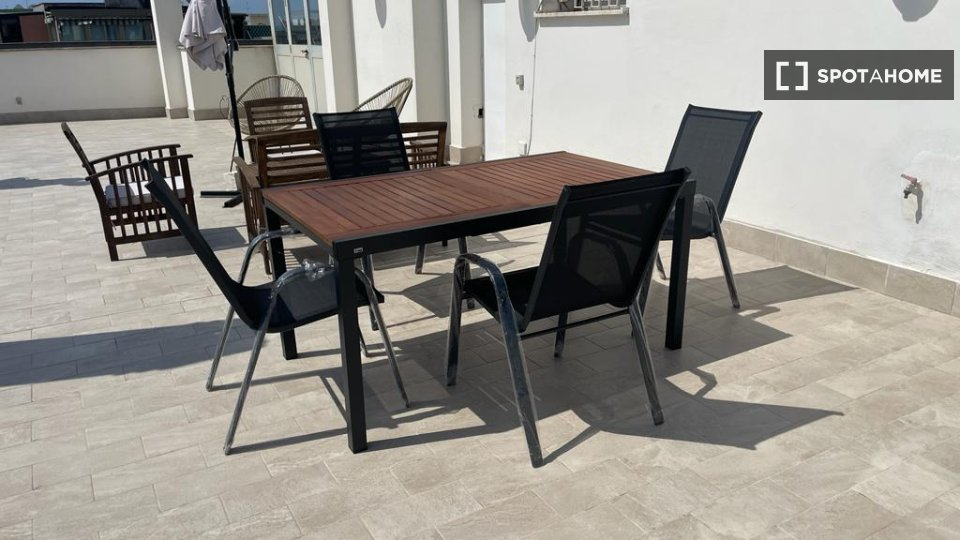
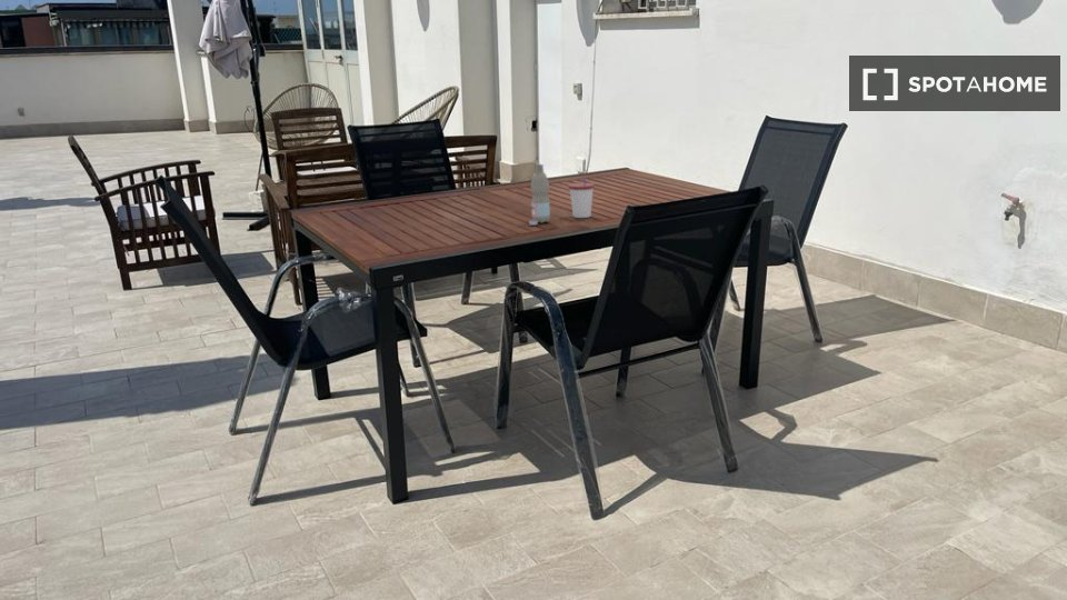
+ water bottle [528,163,551,227]
+ cup [567,176,596,219]
